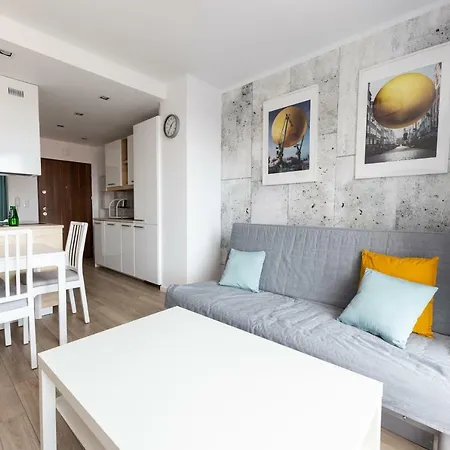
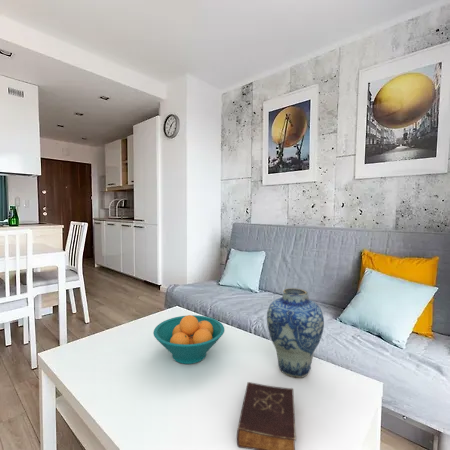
+ fruit bowl [152,314,225,365]
+ book [236,381,297,450]
+ vase [266,287,325,379]
